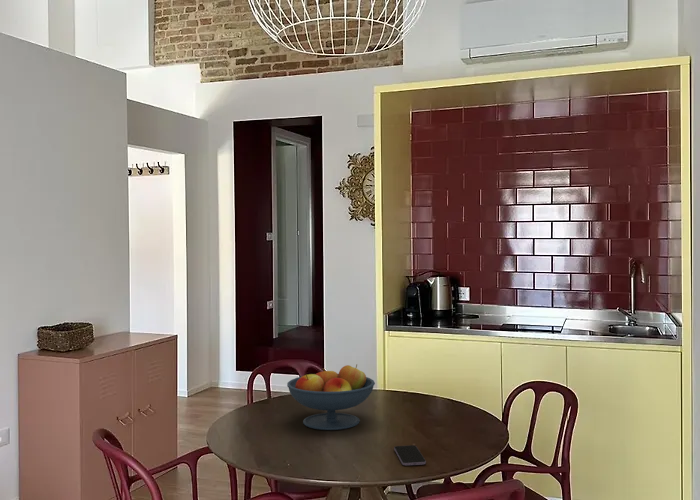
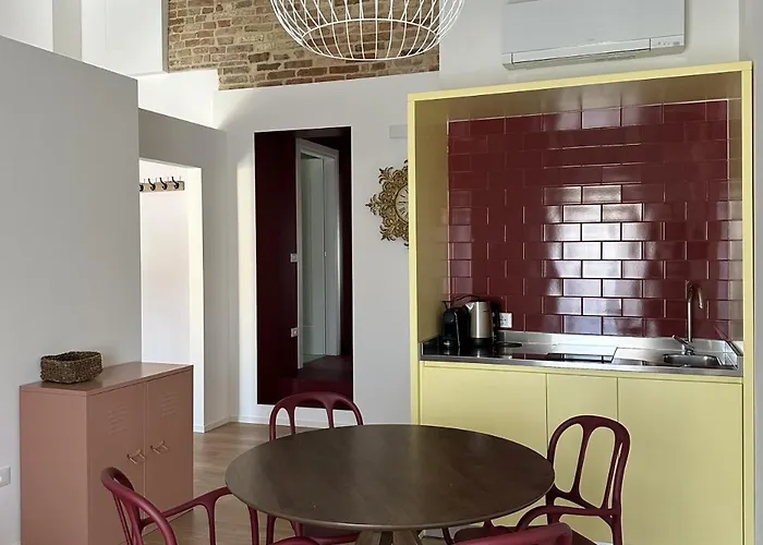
- fruit bowl [286,364,376,431]
- smartphone [393,444,427,466]
